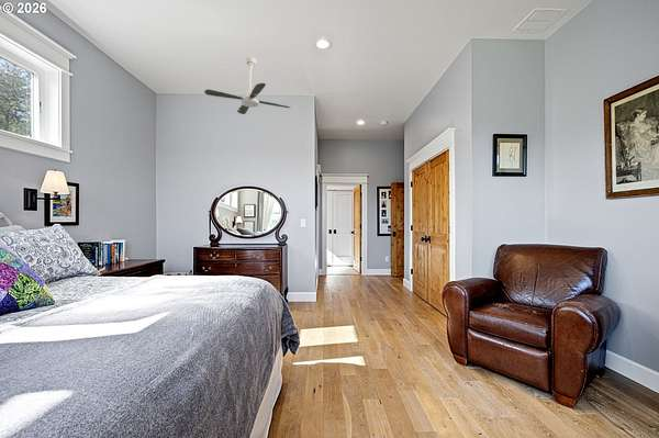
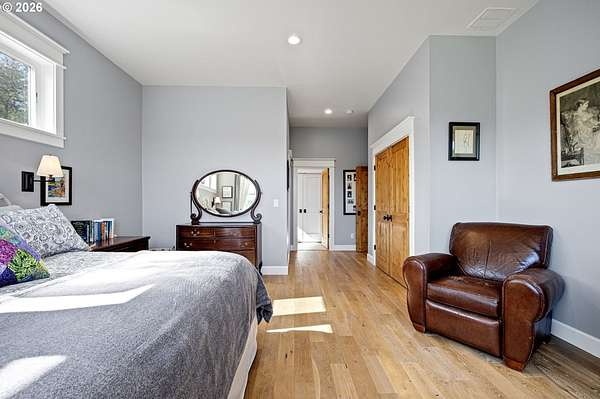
- ceiling fan [203,56,291,115]
